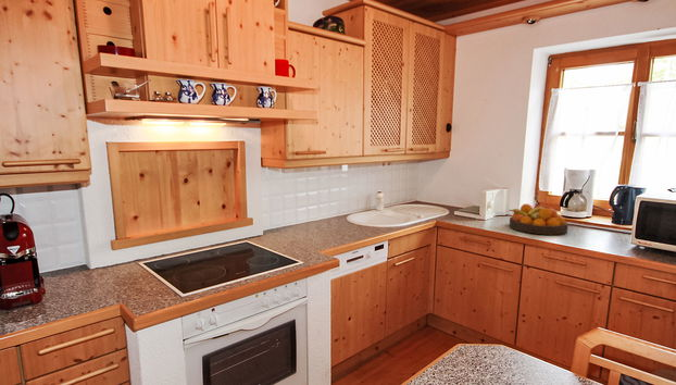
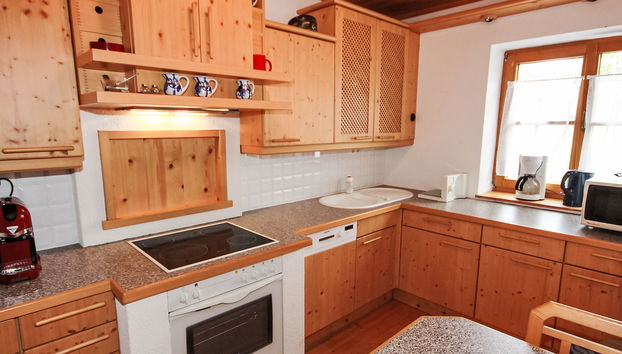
- fruit bowl [508,203,569,236]
